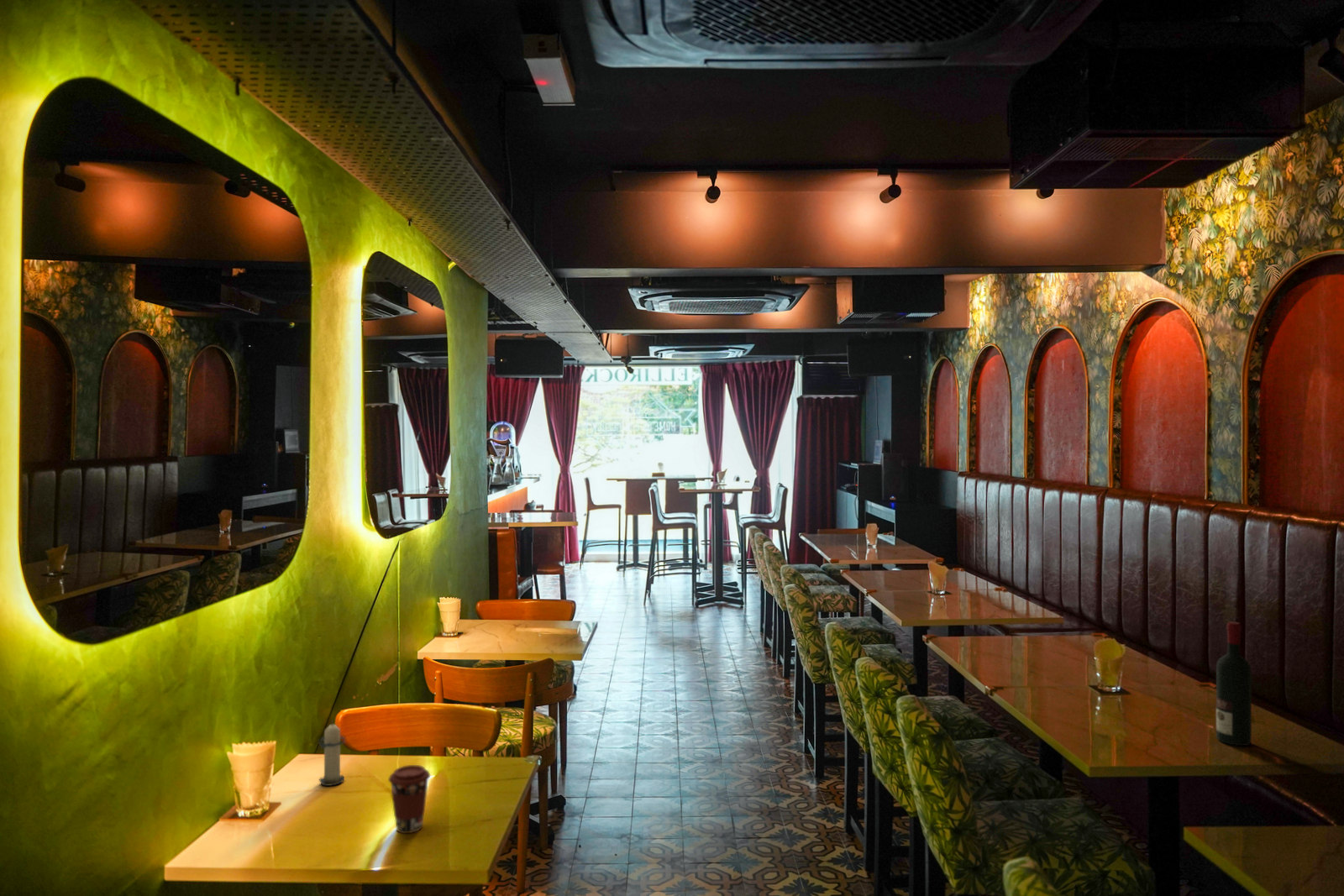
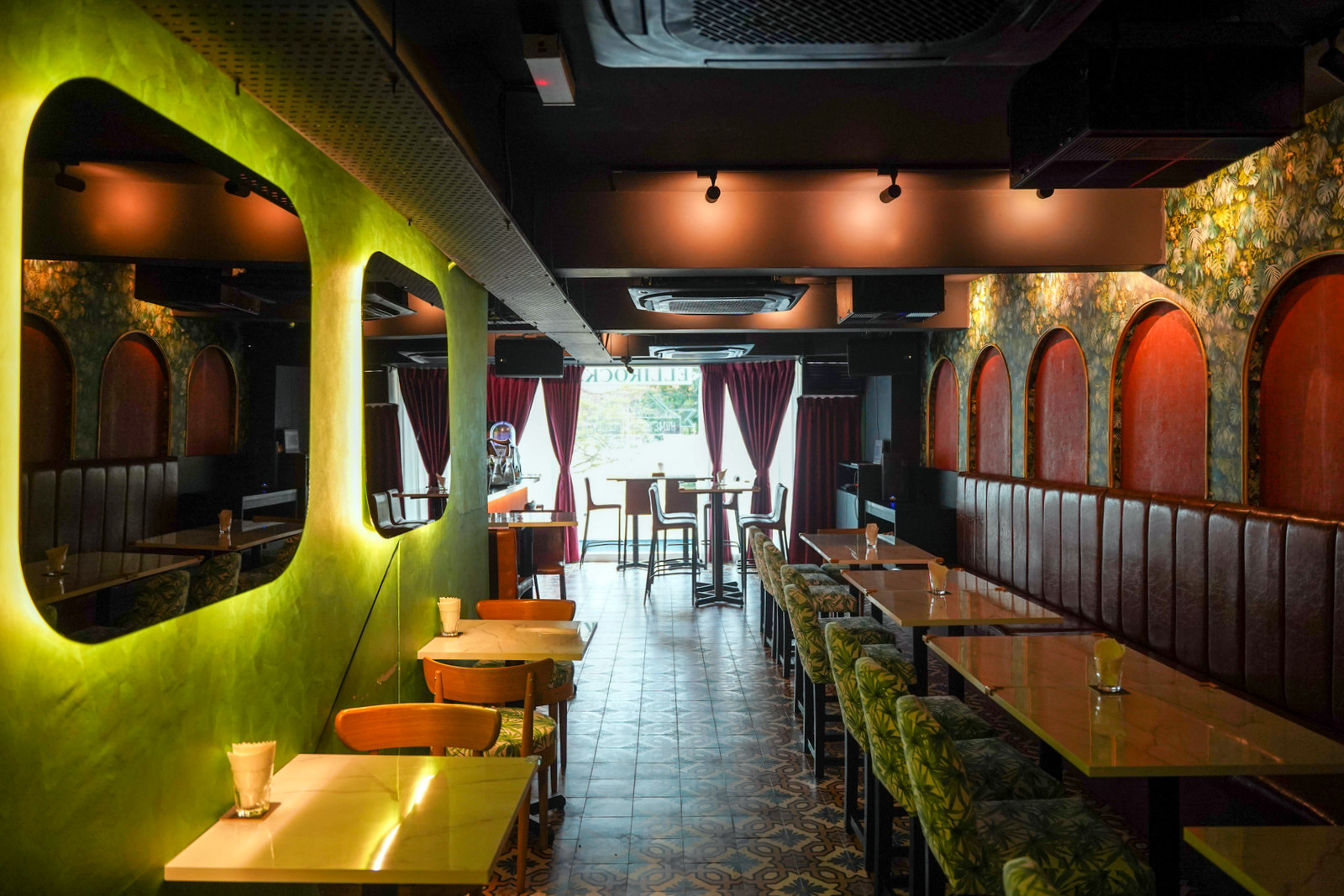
- candle [318,720,347,787]
- coffee cup [388,764,431,835]
- alcohol [1215,621,1252,747]
